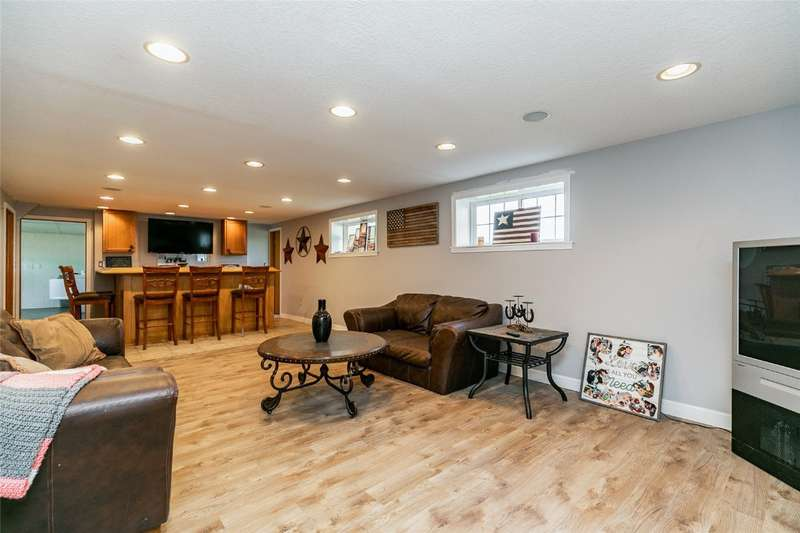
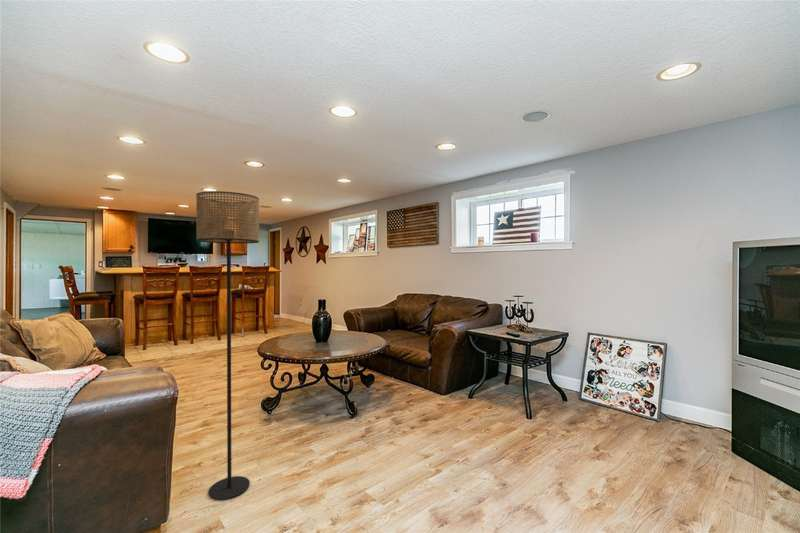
+ floor lamp [195,190,260,501]
